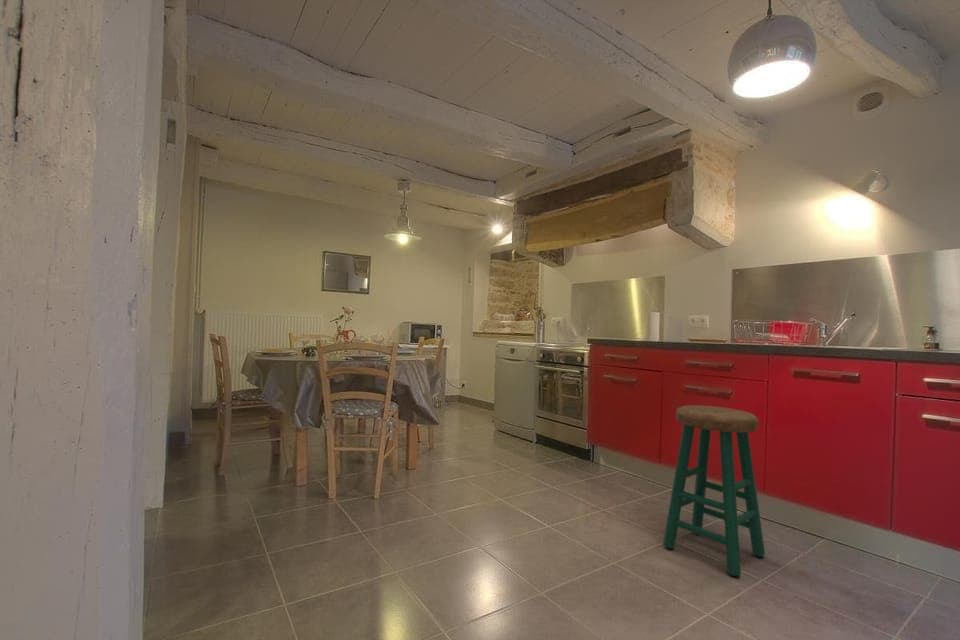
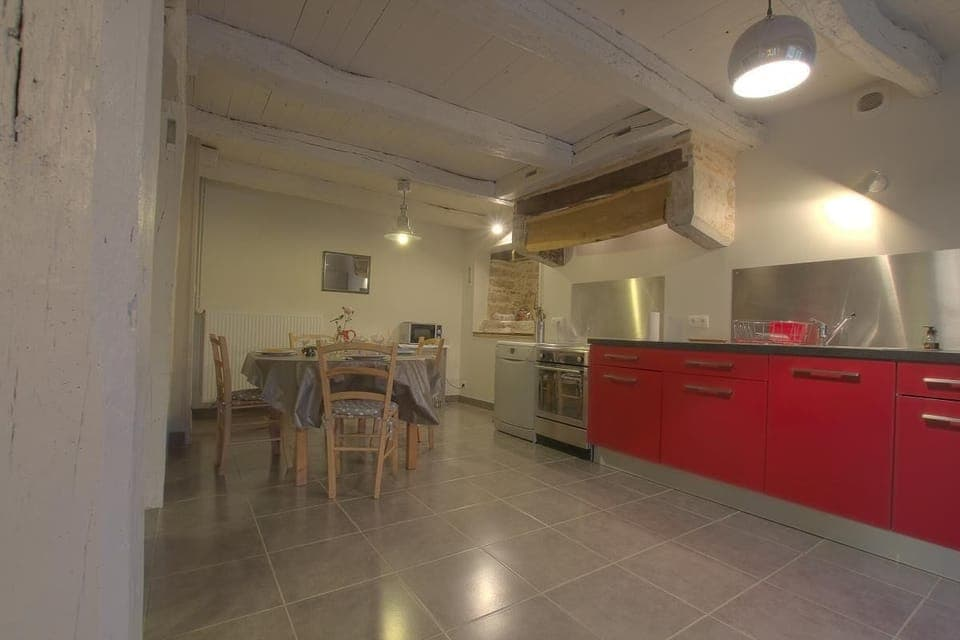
- stool [662,404,766,577]
